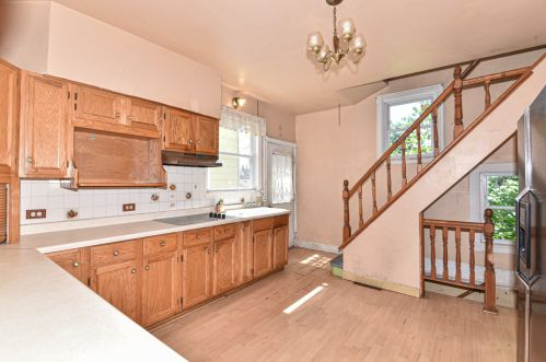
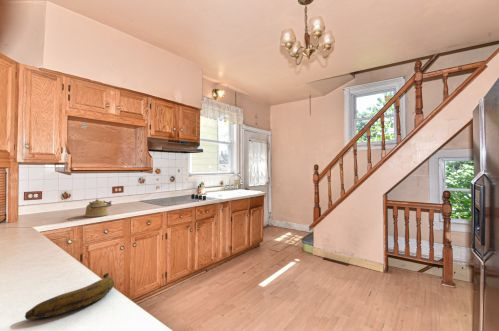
+ kettle [84,198,113,218]
+ banana [24,272,115,321]
